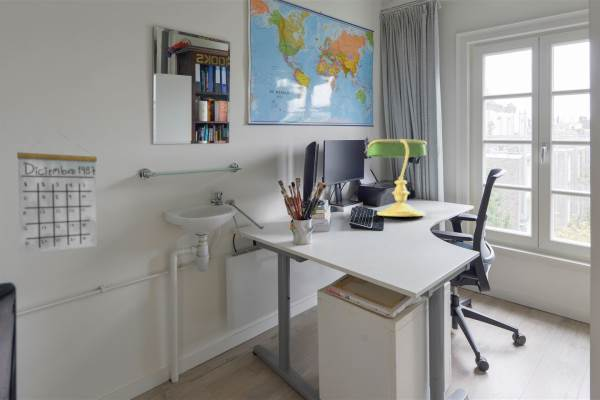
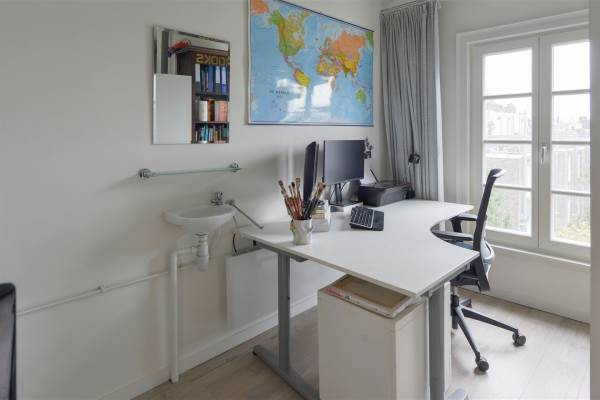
- calendar [16,132,98,255]
- desk lamp [366,138,428,217]
